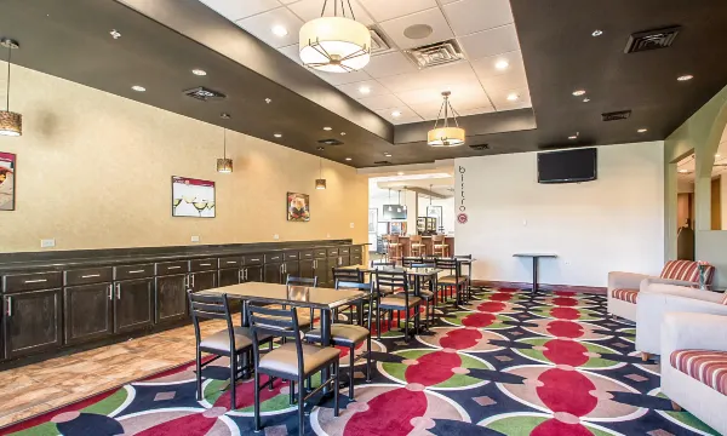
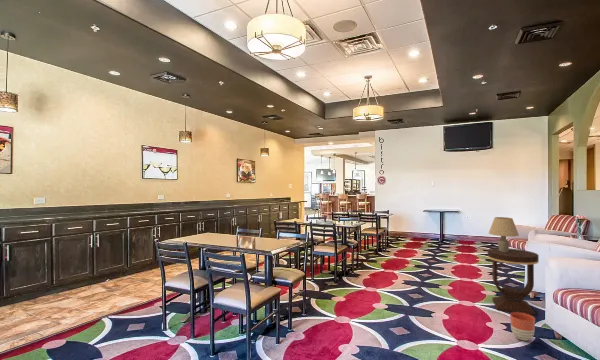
+ planter [509,312,536,342]
+ table lamp [488,216,520,251]
+ side table [487,247,540,316]
